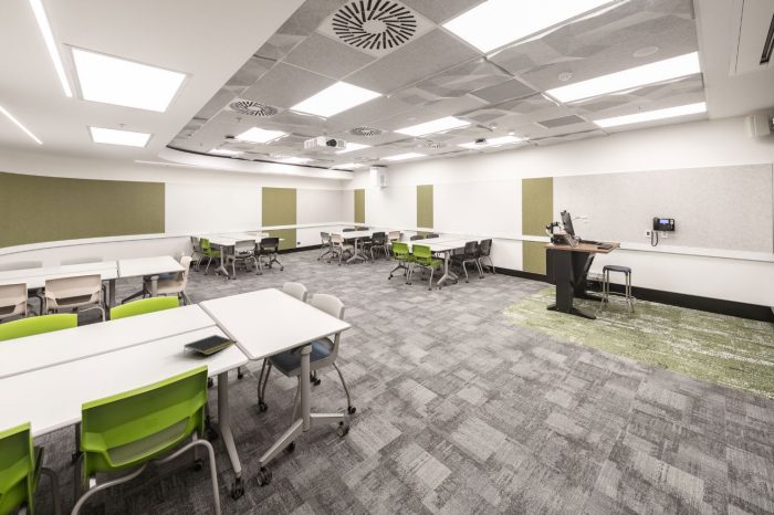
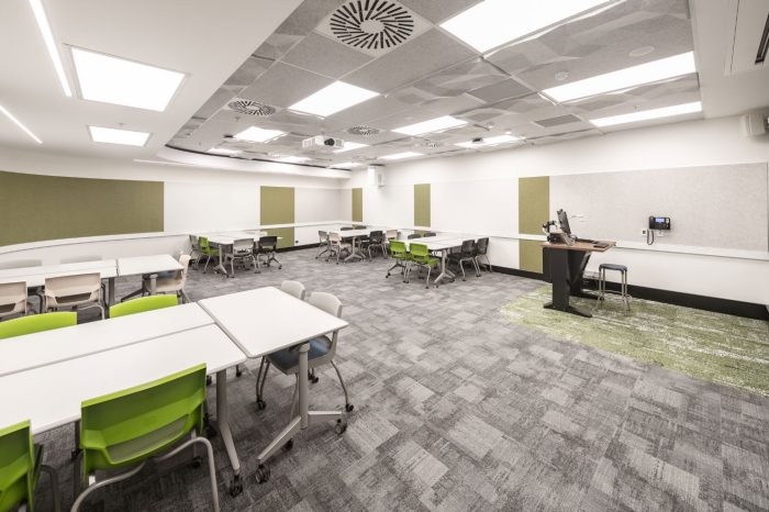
- notepad [182,334,237,356]
